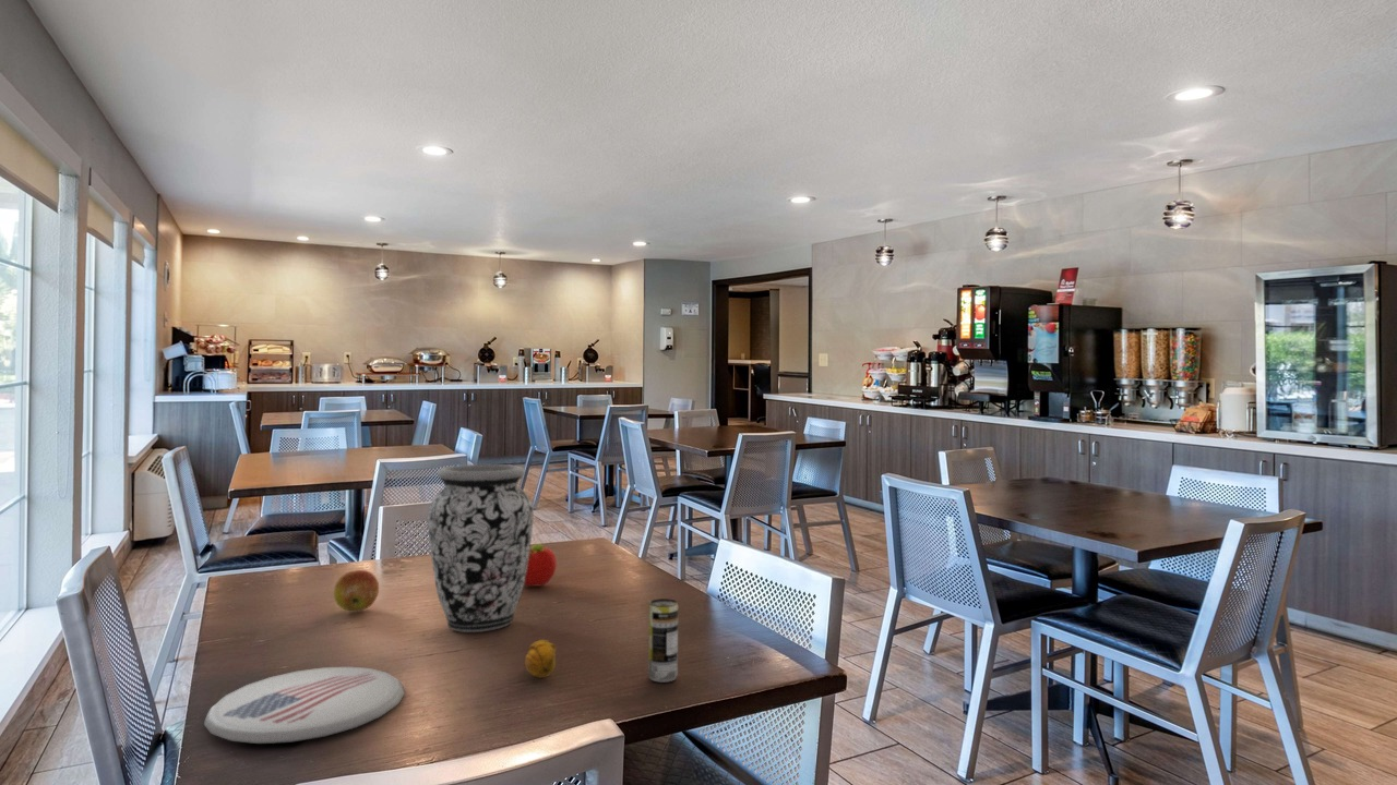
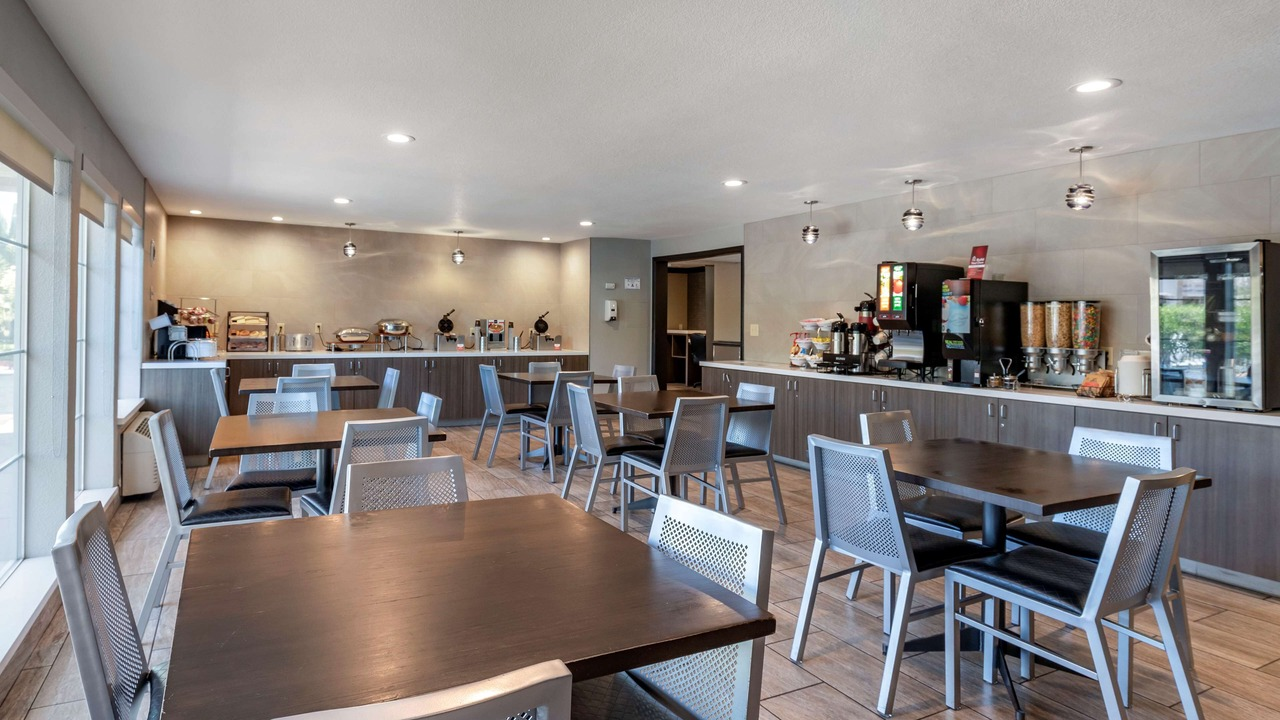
- apple [333,569,380,612]
- beverage can [647,597,679,684]
- orange [524,639,558,679]
- vase [427,463,535,633]
- plate [203,666,406,745]
- fruit [524,543,558,587]
